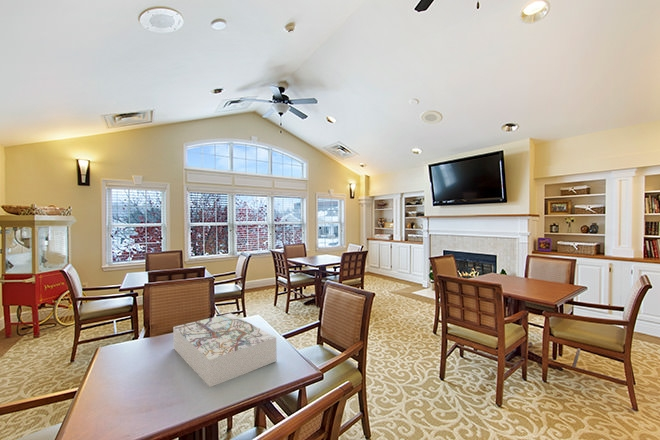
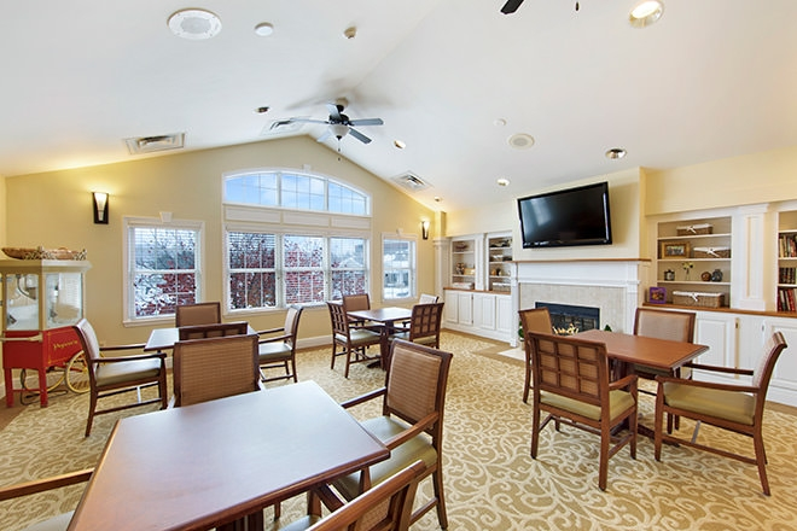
- board game [172,312,278,388]
